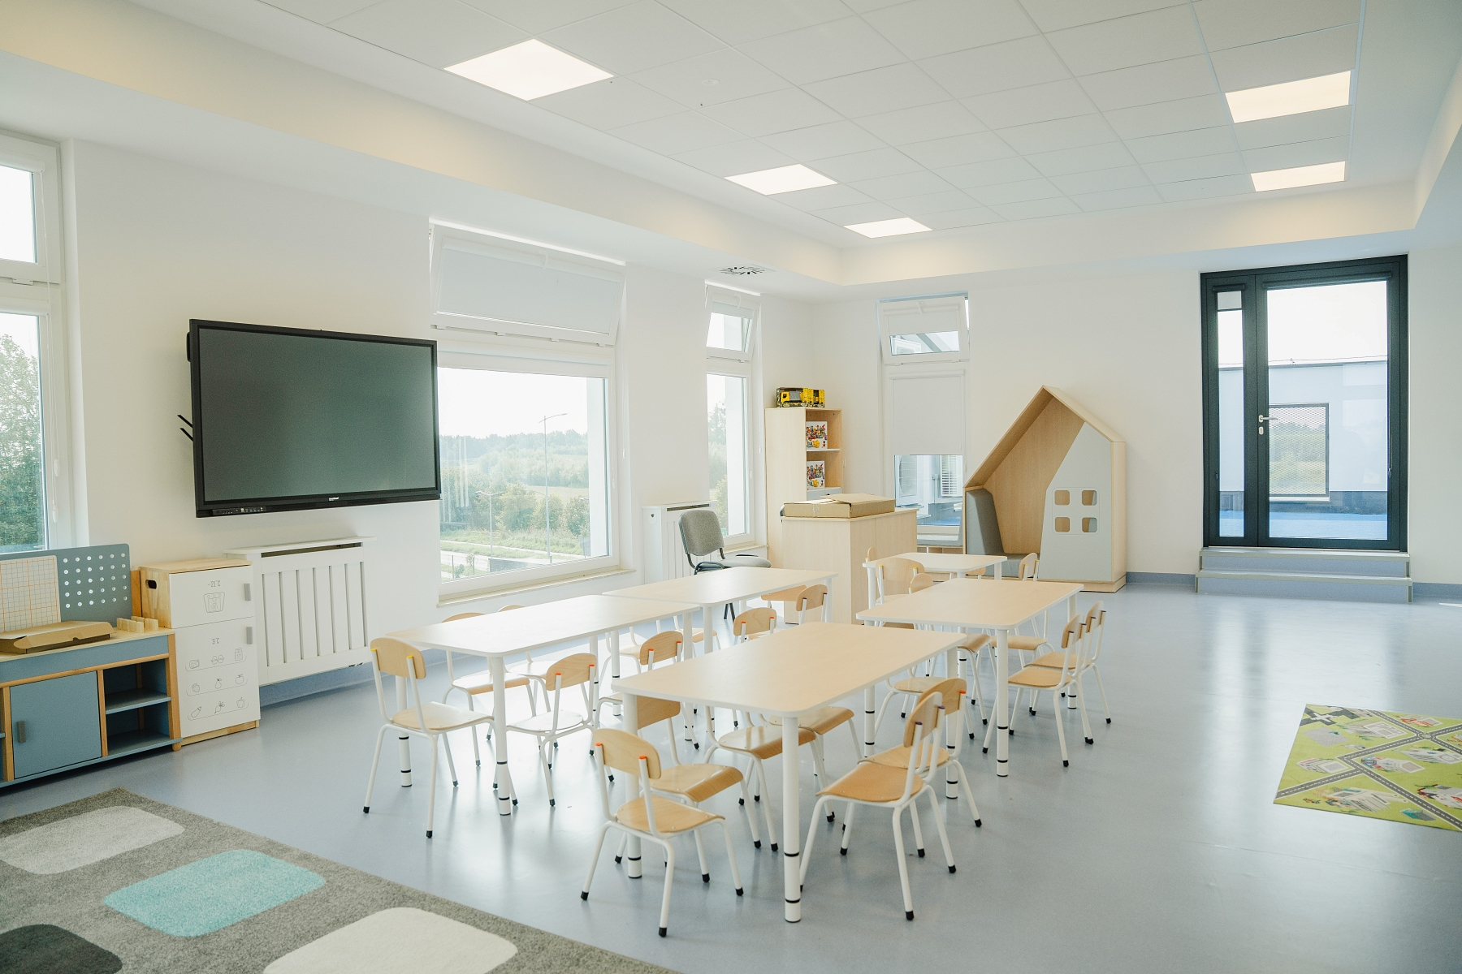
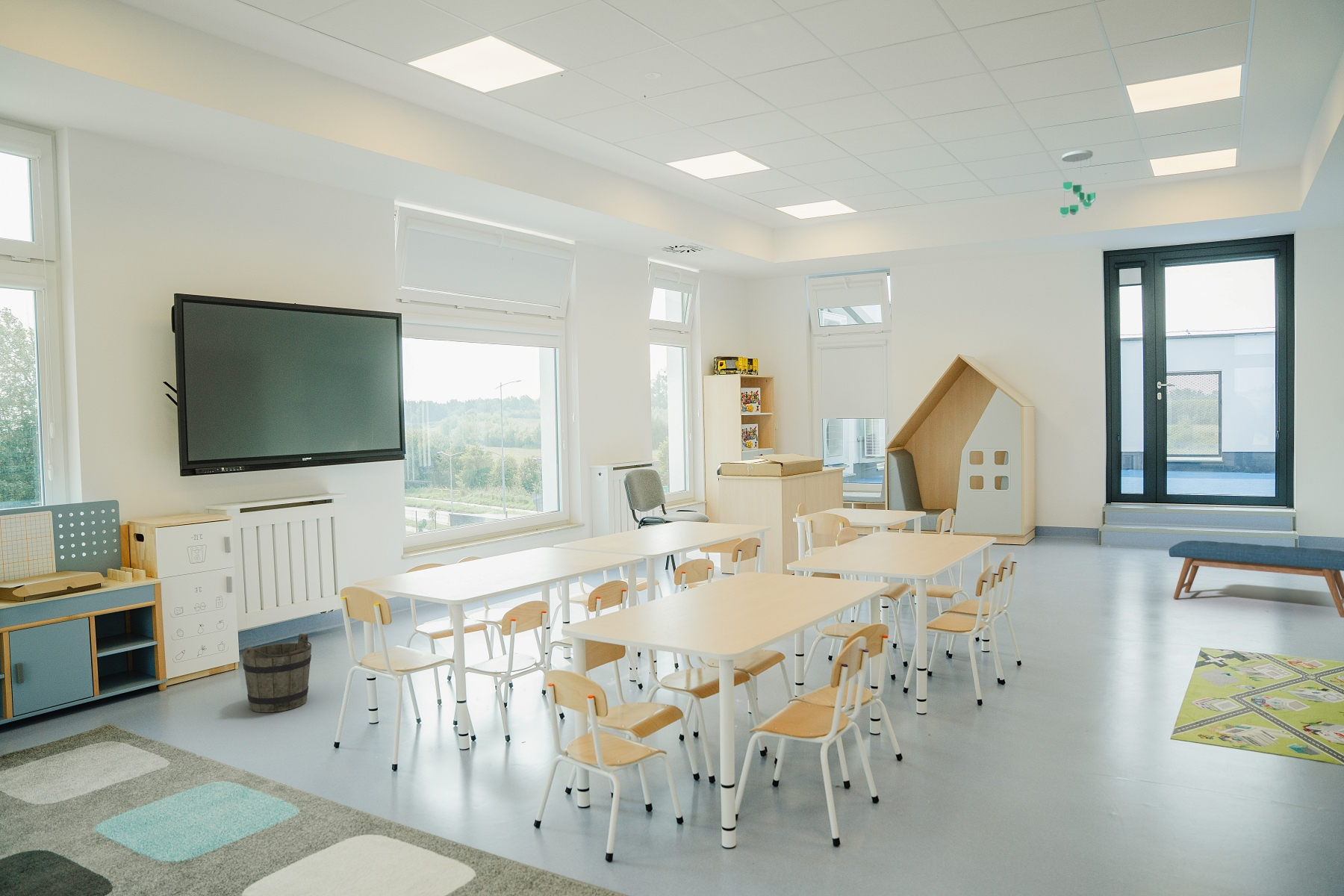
+ ceiling mobile [1060,149,1096,218]
+ bench [1169,540,1344,618]
+ bucket [241,632,312,713]
